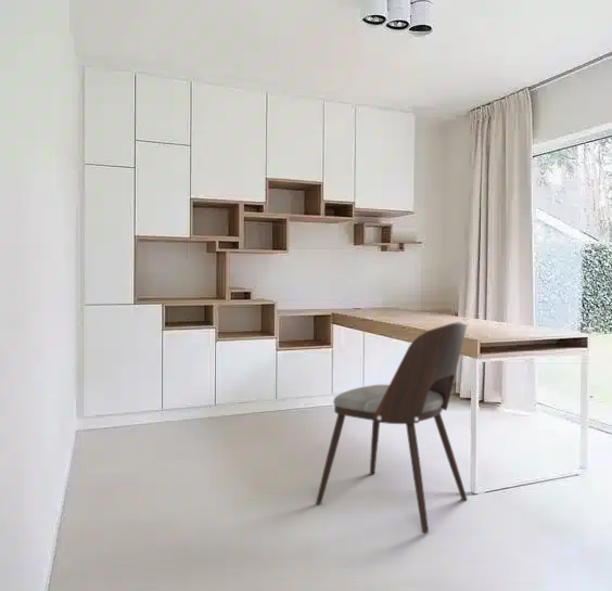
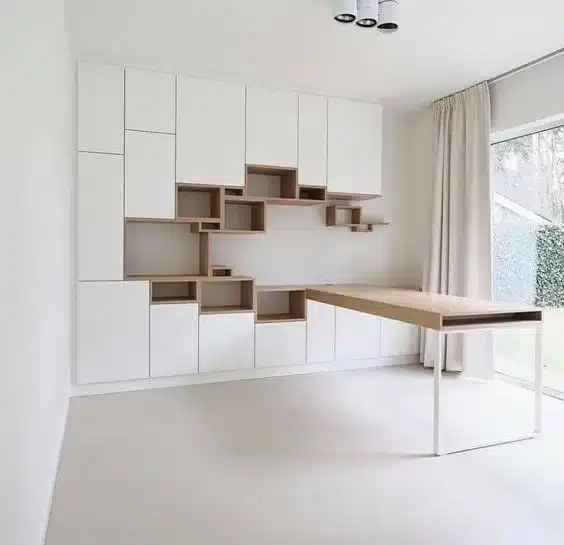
- dining chair [315,321,469,535]
